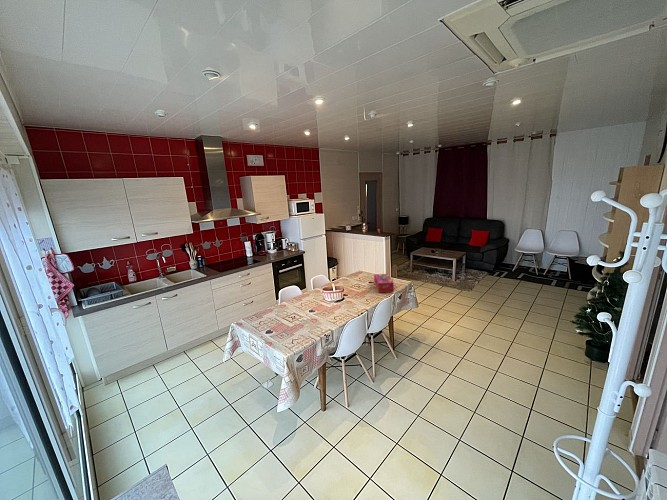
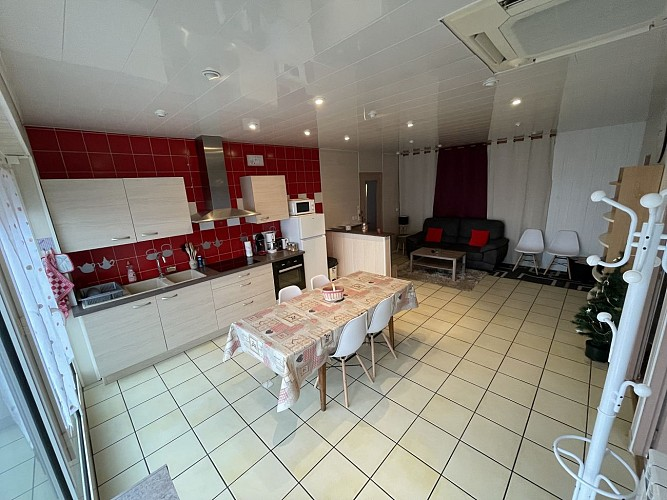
- tissue box [373,273,395,294]
